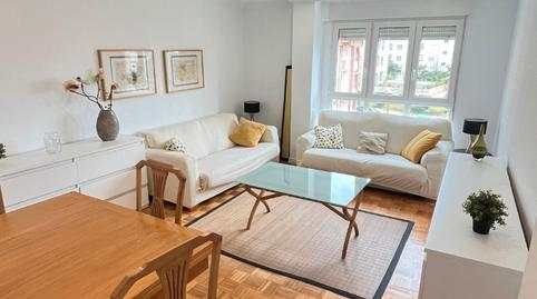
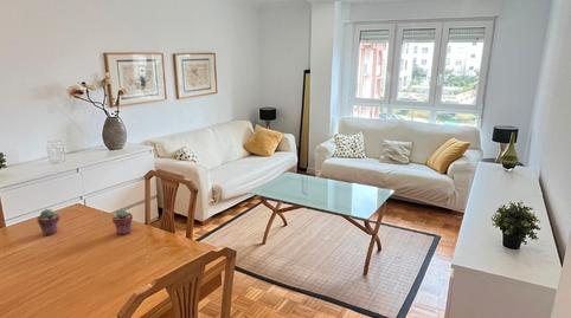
+ potted succulent [111,208,134,235]
+ potted succulent [36,208,60,236]
